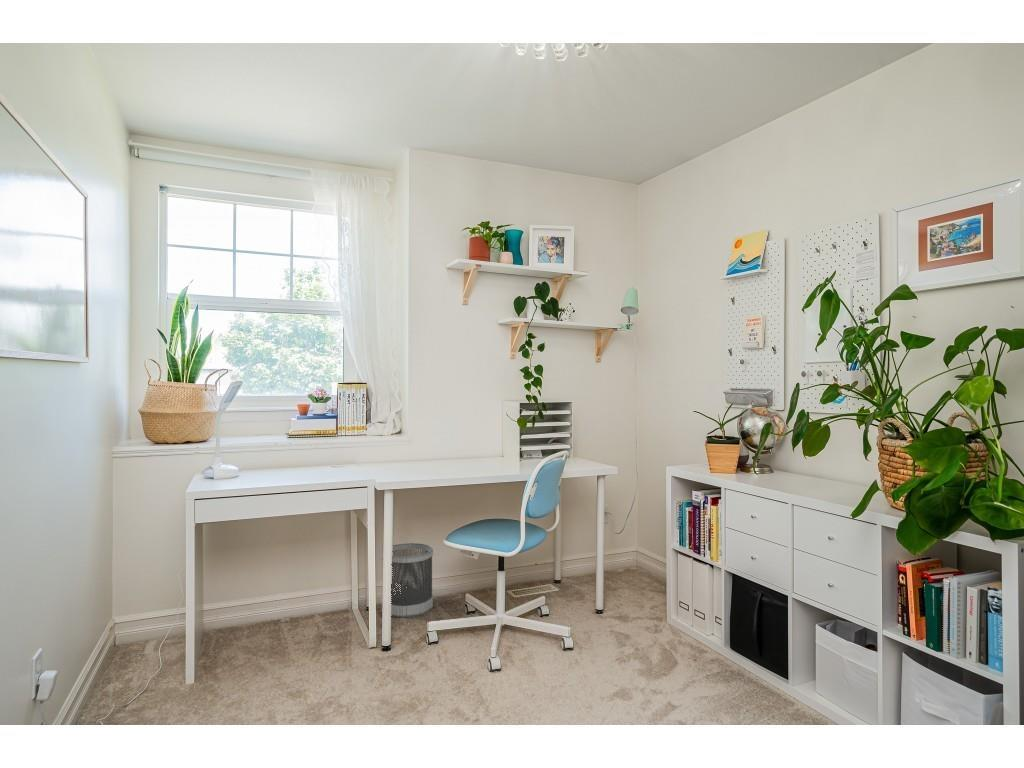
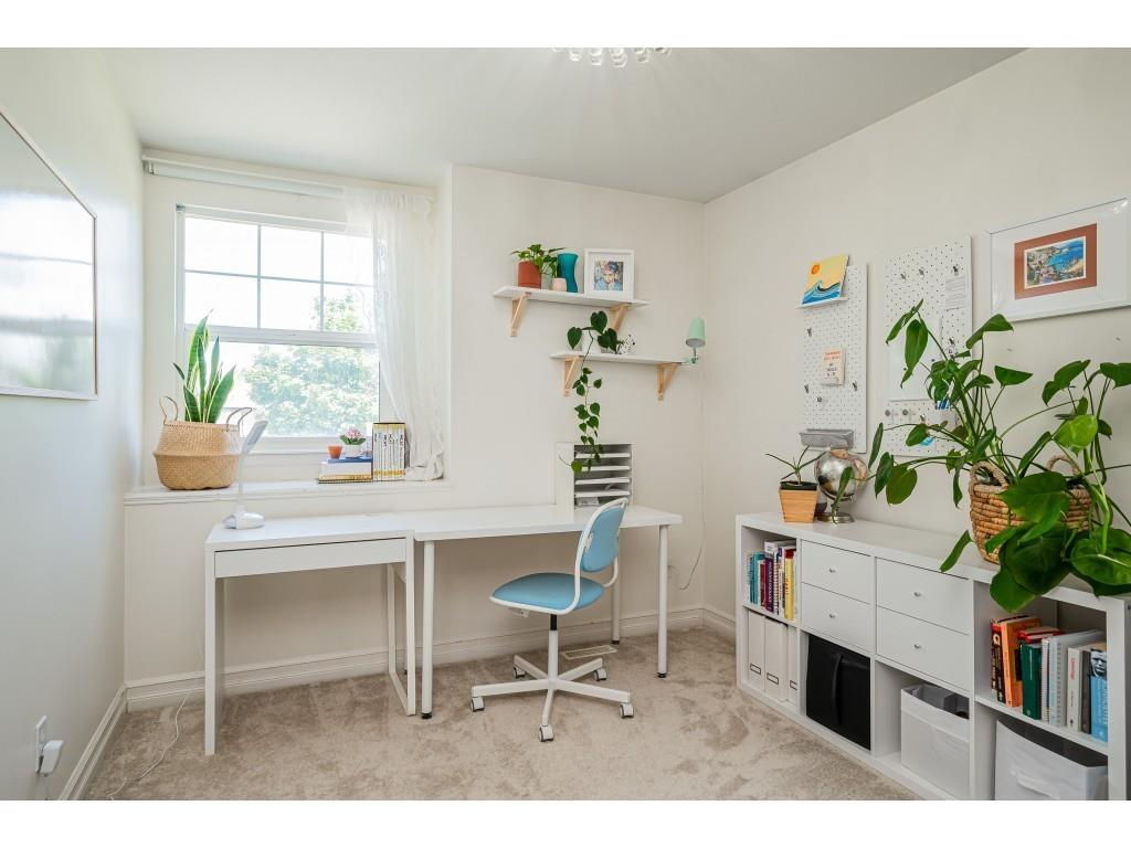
- wastebasket [381,542,434,619]
